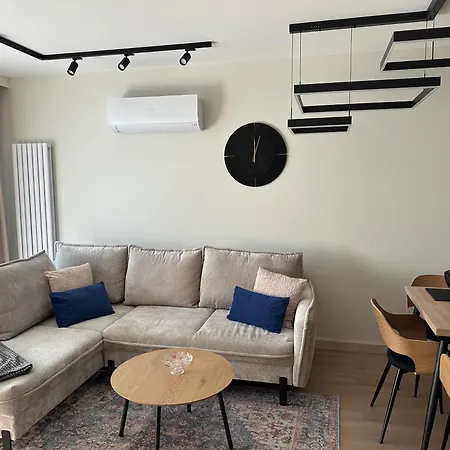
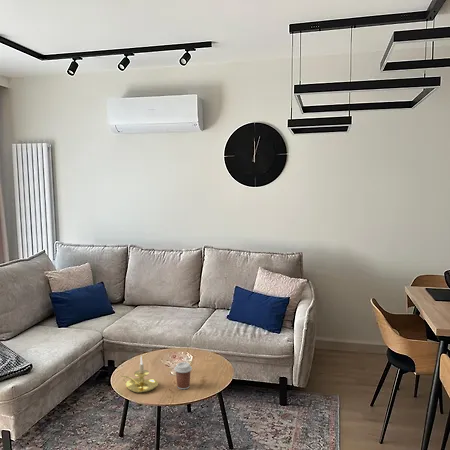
+ coffee cup [174,361,193,390]
+ candle holder [120,355,159,394]
